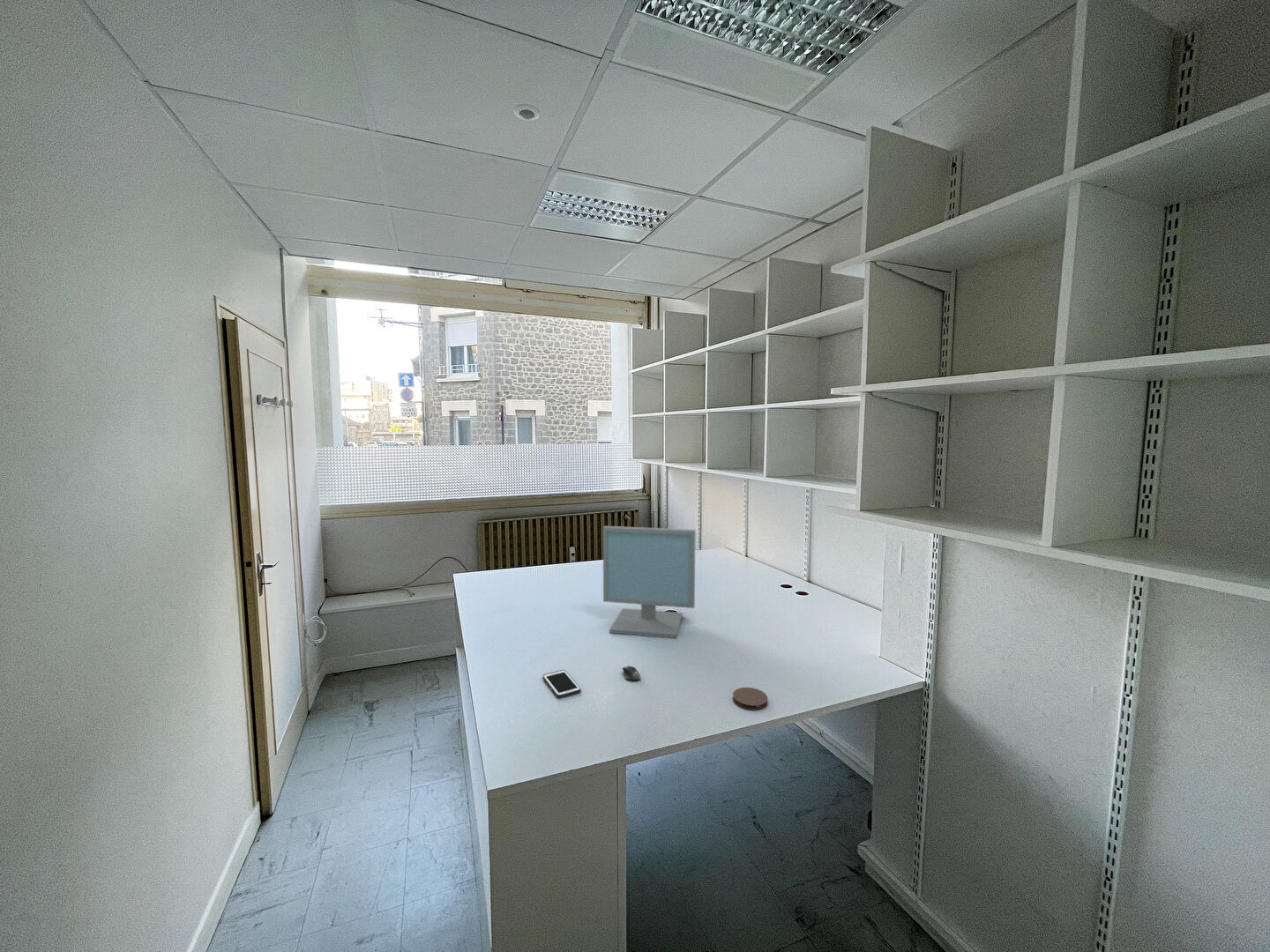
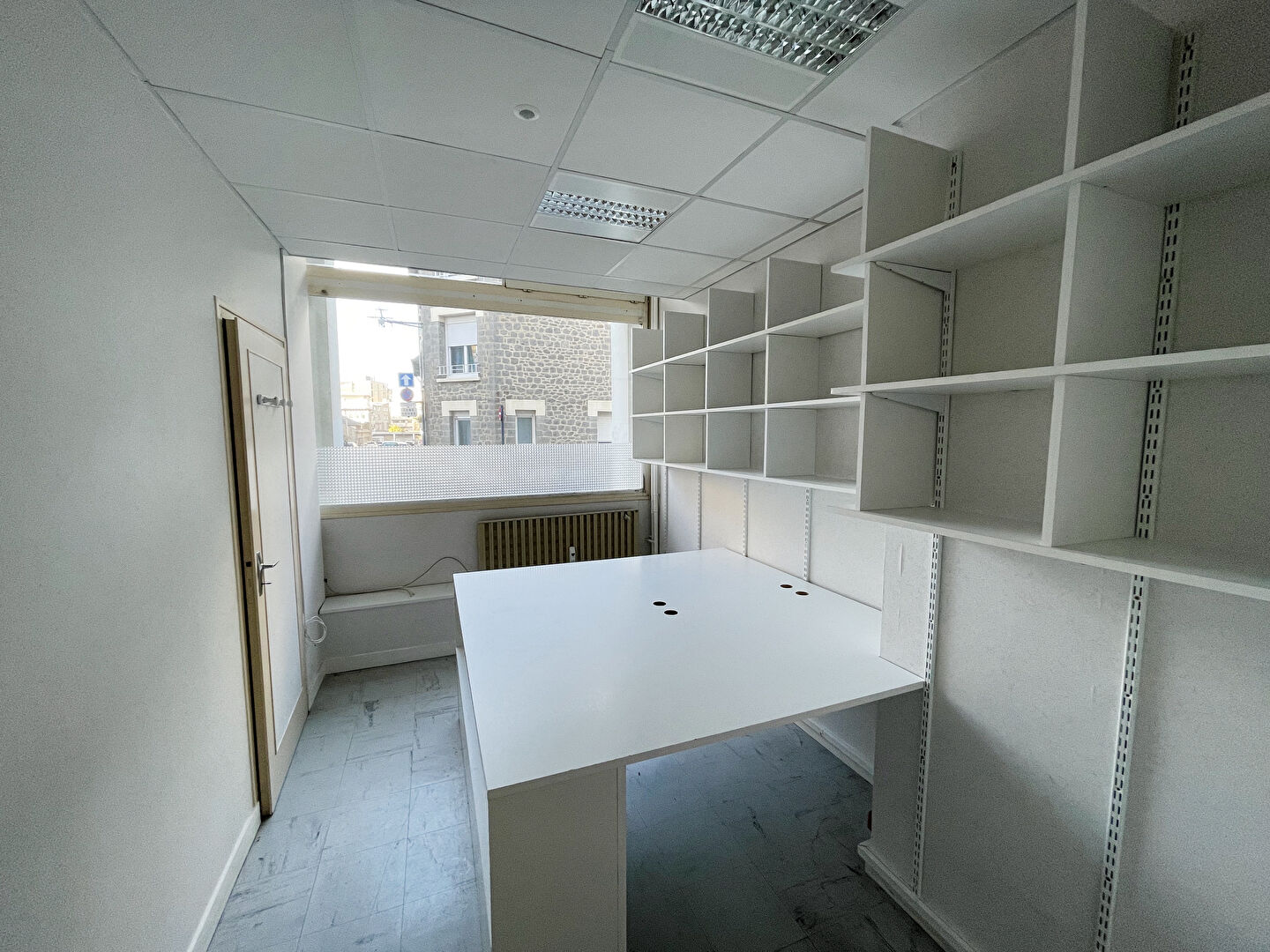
- computer mouse [622,666,641,681]
- coaster [732,687,768,710]
- cell phone [542,669,582,698]
- computer monitor [602,525,697,639]
